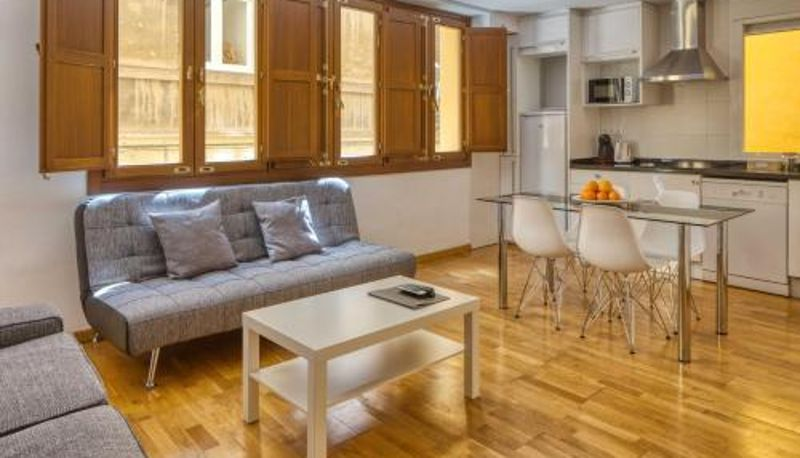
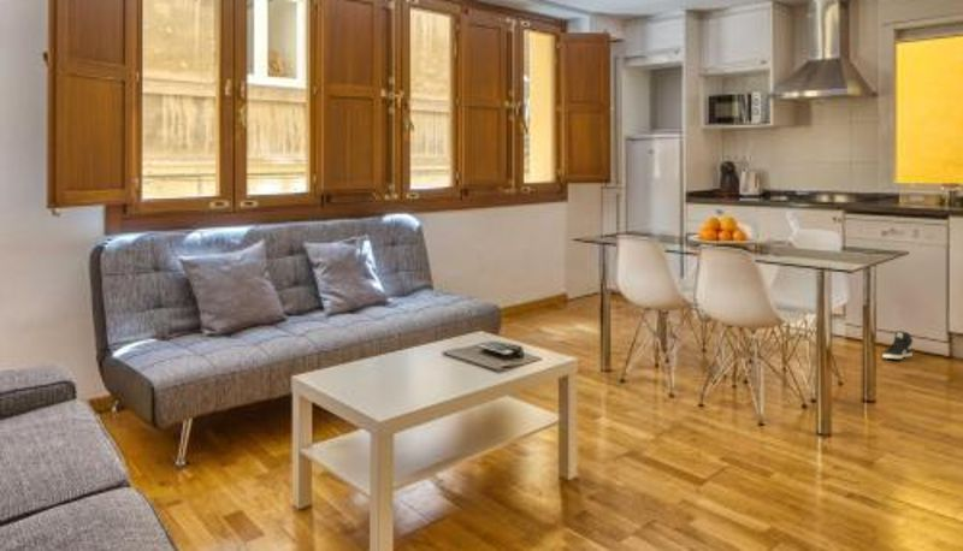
+ sneaker [881,330,914,360]
